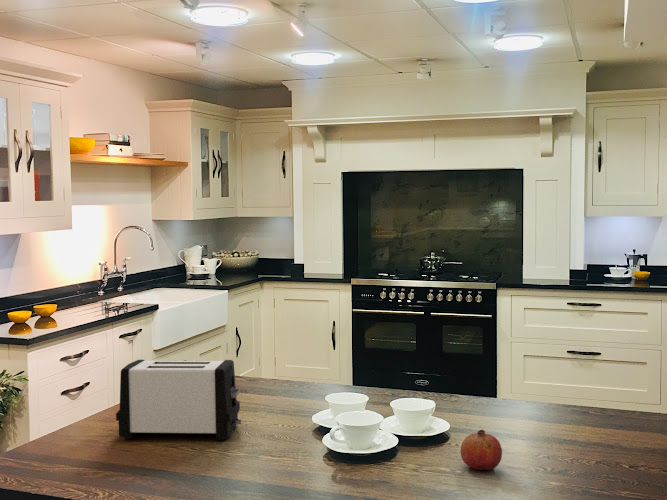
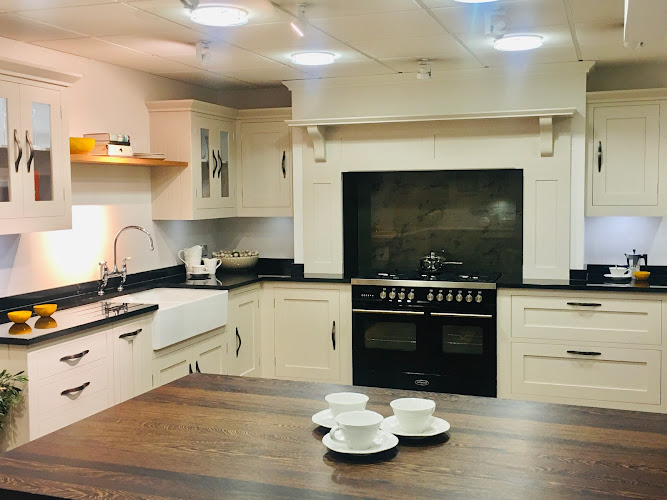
- toaster [115,359,242,441]
- fruit [460,429,503,471]
